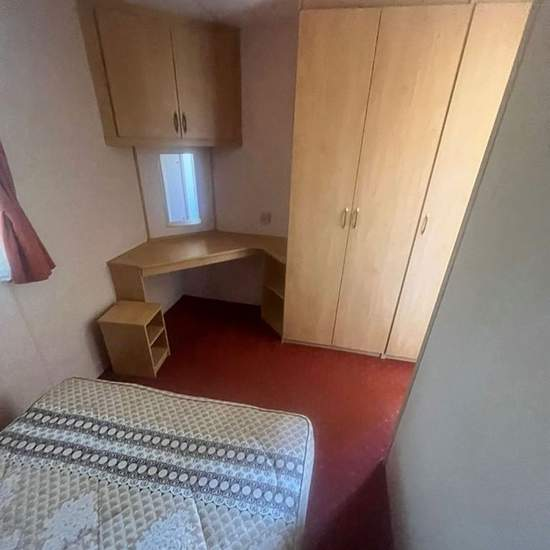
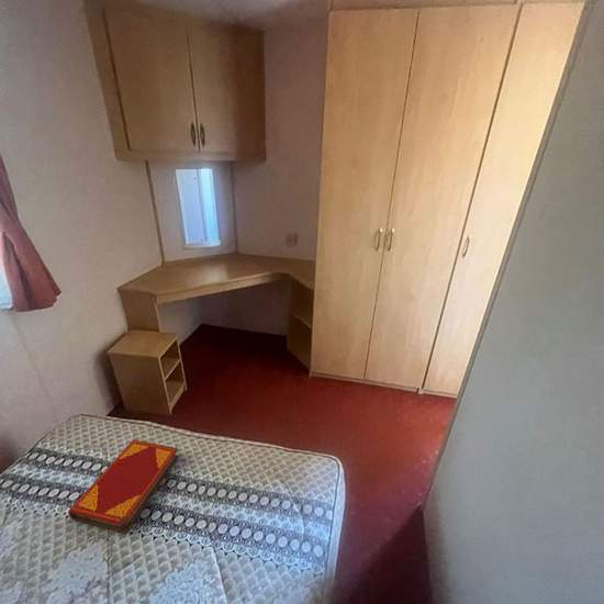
+ hardback book [68,439,180,534]
